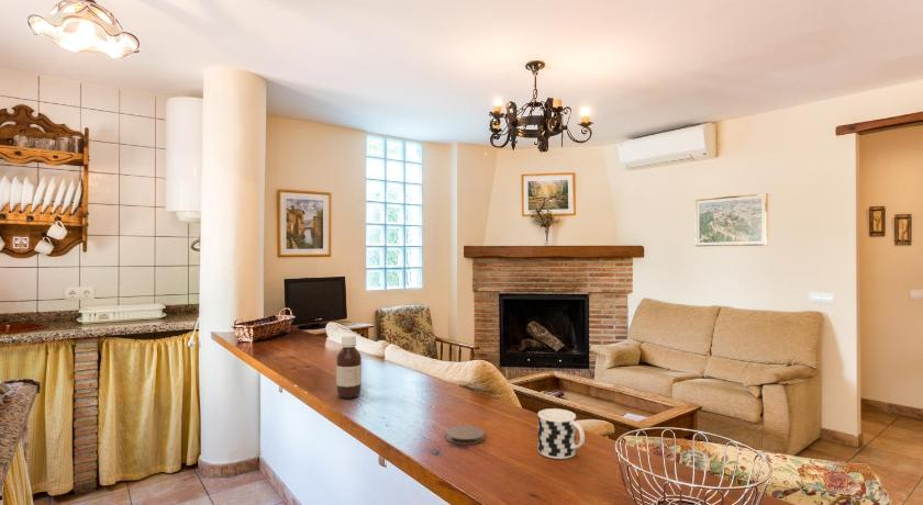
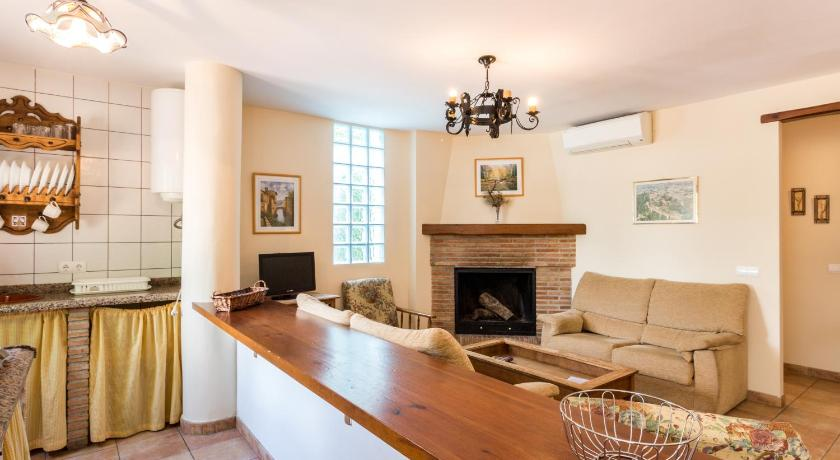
- bottle [335,334,363,400]
- coaster [445,425,486,446]
- cup [537,407,586,460]
